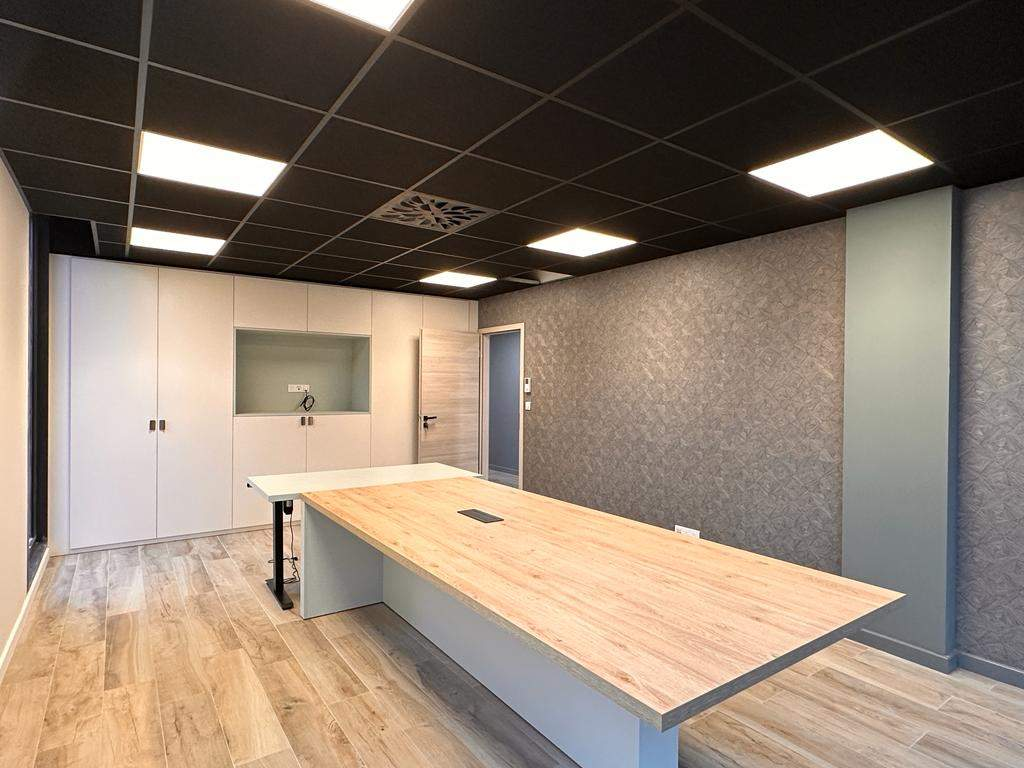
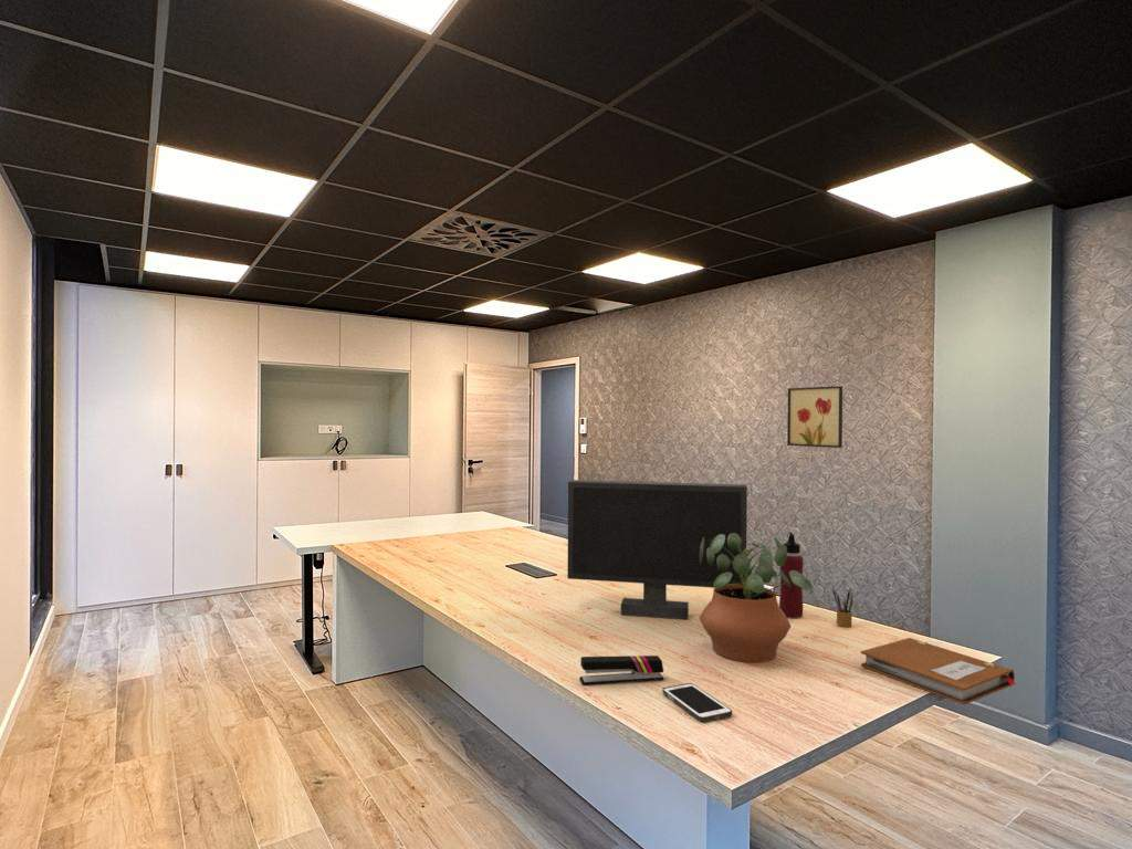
+ stapler [578,654,664,686]
+ cell phone [661,682,733,723]
+ pencil box [832,588,855,628]
+ monitor [566,479,748,620]
+ potted plant [699,533,814,663]
+ wall art [786,385,843,449]
+ water bottle [778,532,805,619]
+ notebook [860,637,1017,705]
